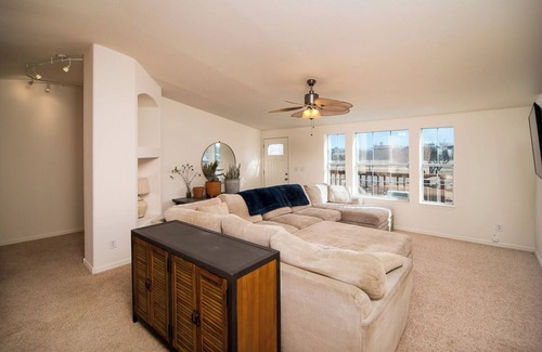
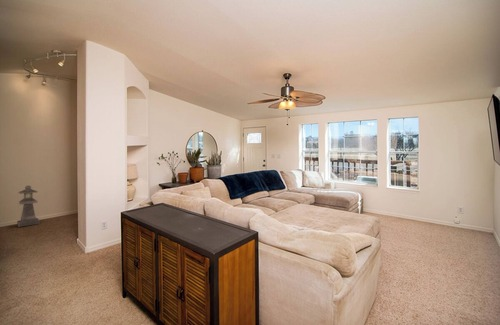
+ lantern [16,185,40,228]
